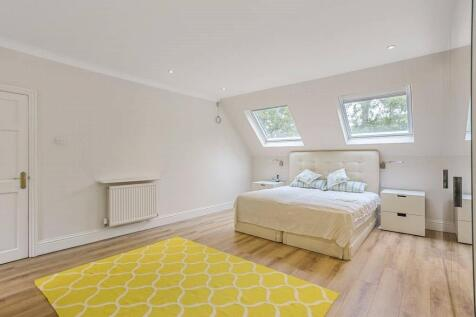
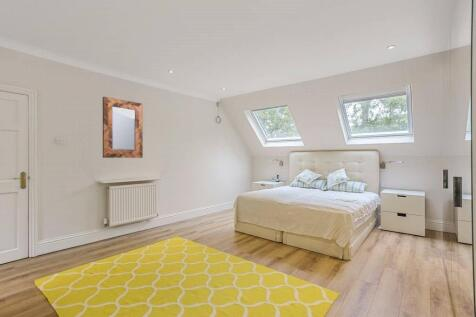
+ home mirror [102,96,144,159]
